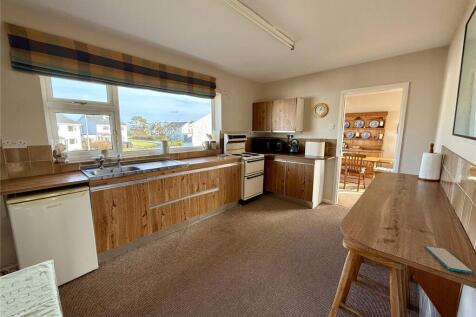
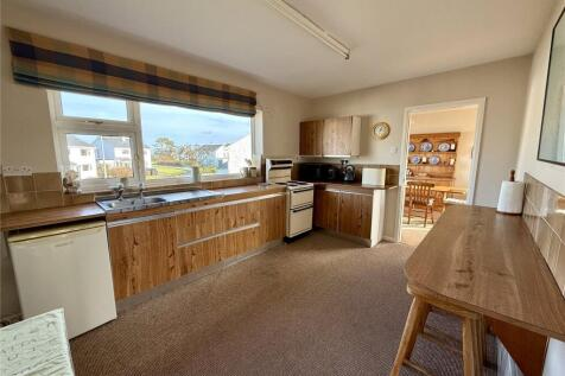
- smartphone [423,245,475,275]
